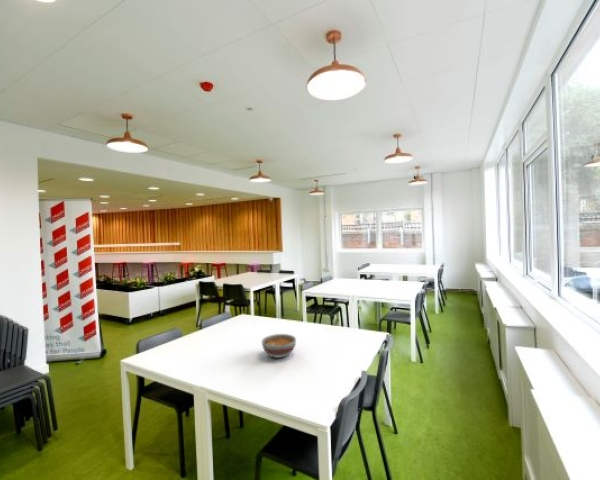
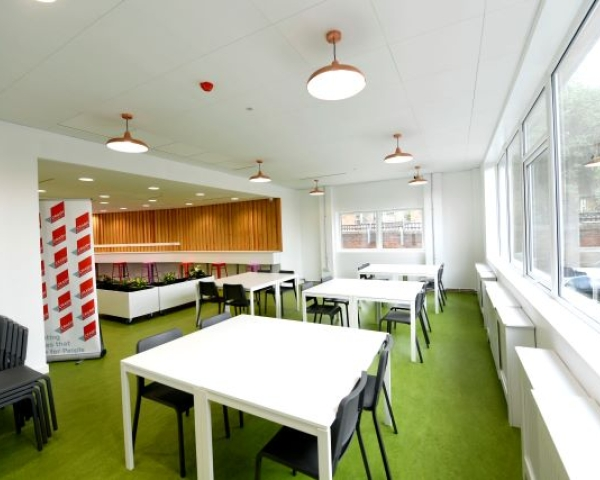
- bowl [261,333,297,359]
